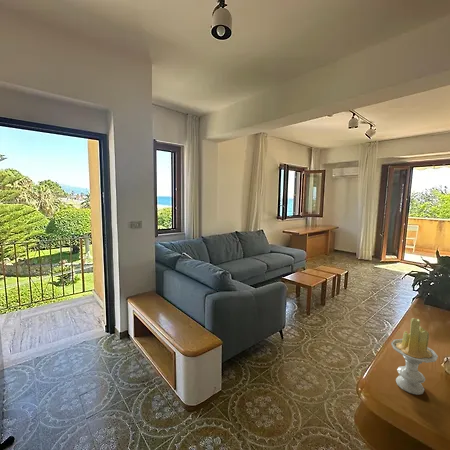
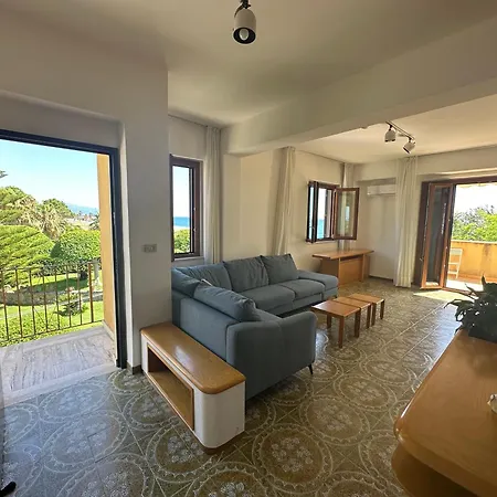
- candle [390,317,439,396]
